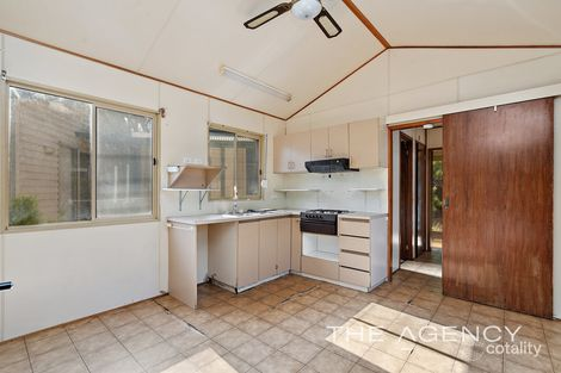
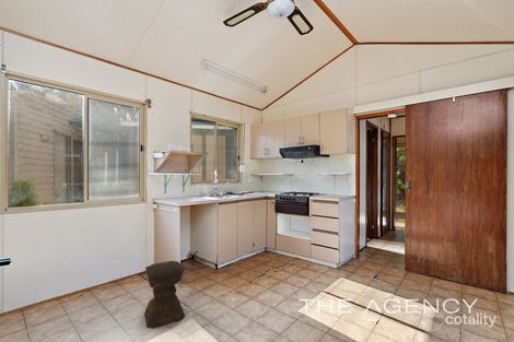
+ stool [143,260,186,330]
